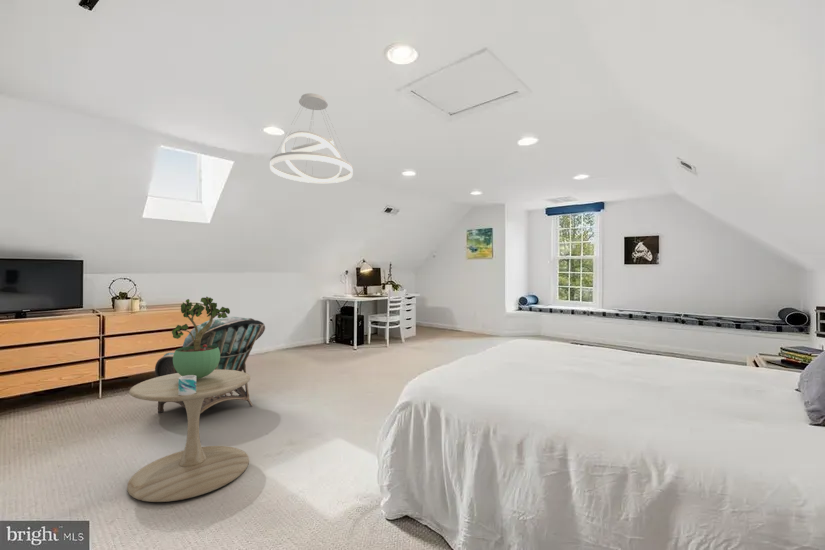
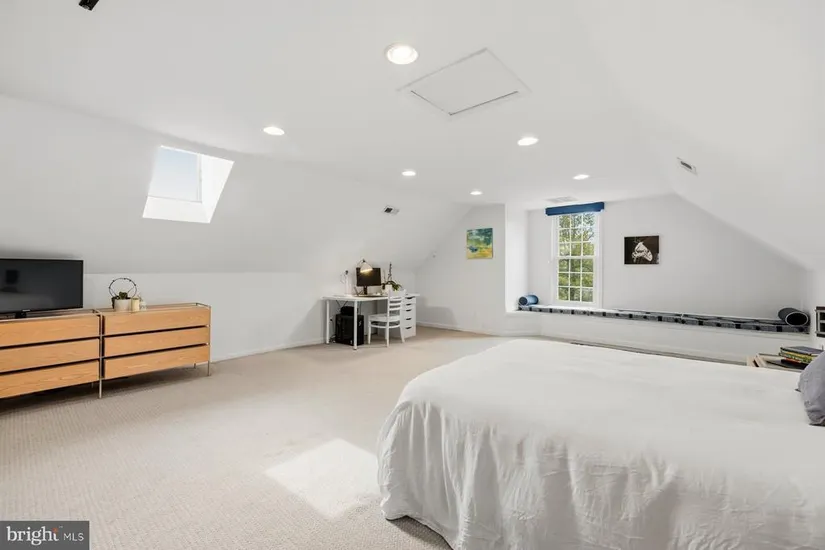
- pendant light [269,92,354,184]
- side table [126,370,251,503]
- mug [178,375,196,395]
- armchair [154,316,266,415]
- potted plant [171,296,231,379]
